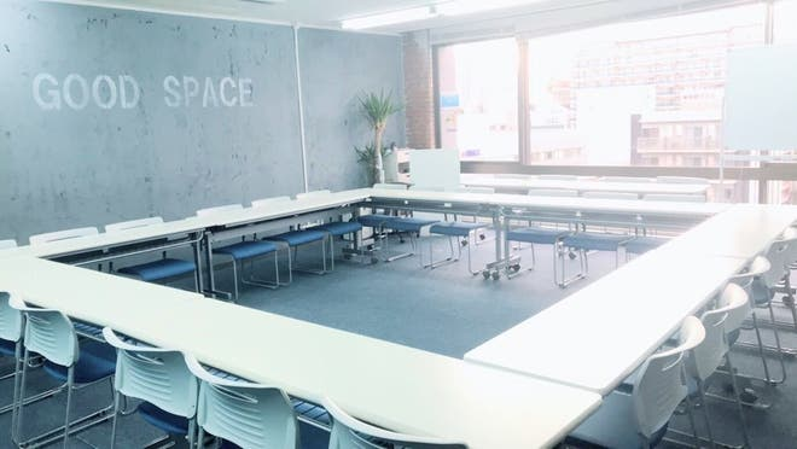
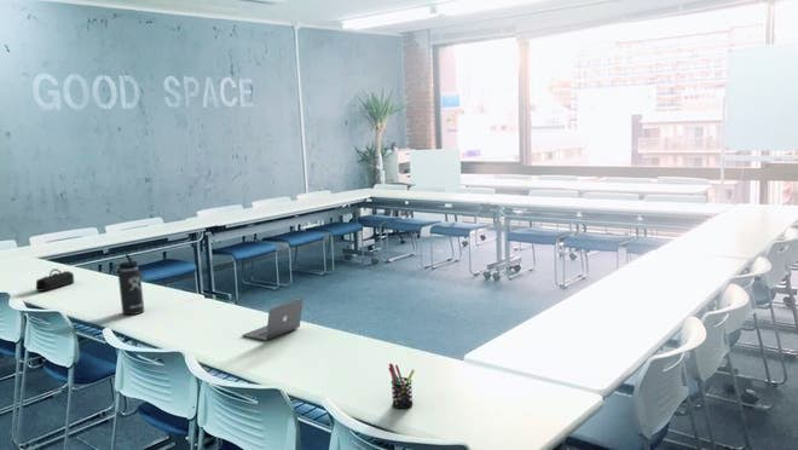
+ laptop [241,296,305,341]
+ pencil case [35,267,75,293]
+ thermos bottle [111,253,145,316]
+ pen holder [387,362,416,410]
